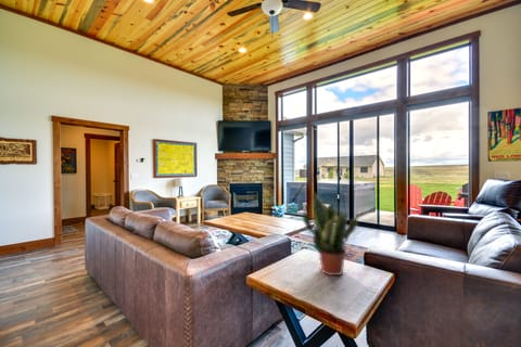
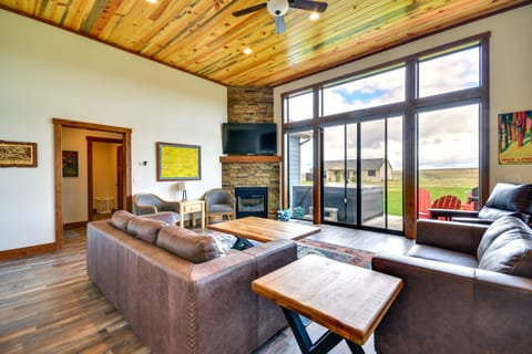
- potted plant [302,191,358,277]
